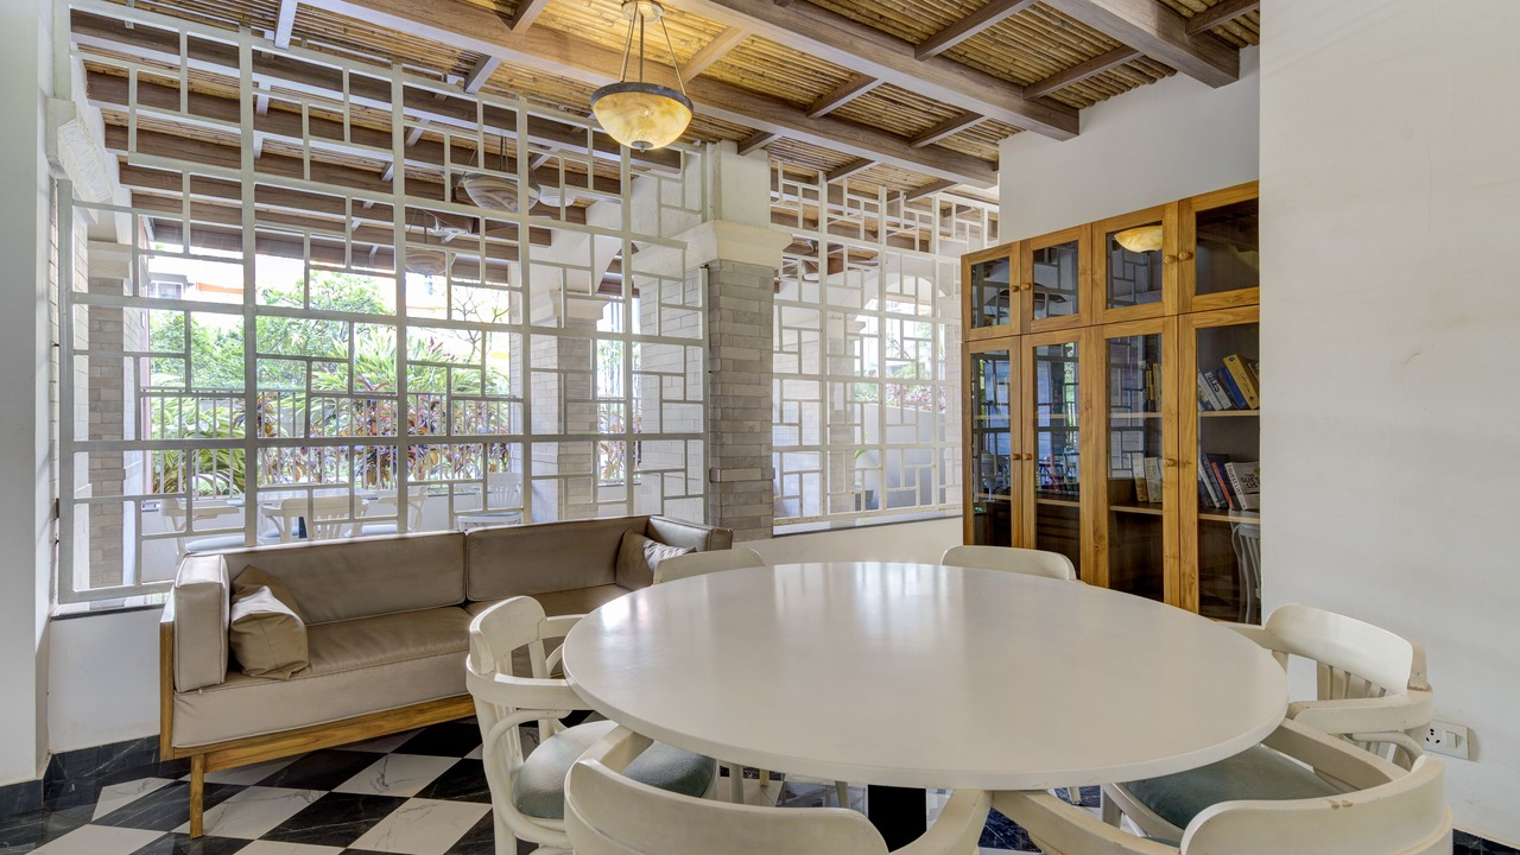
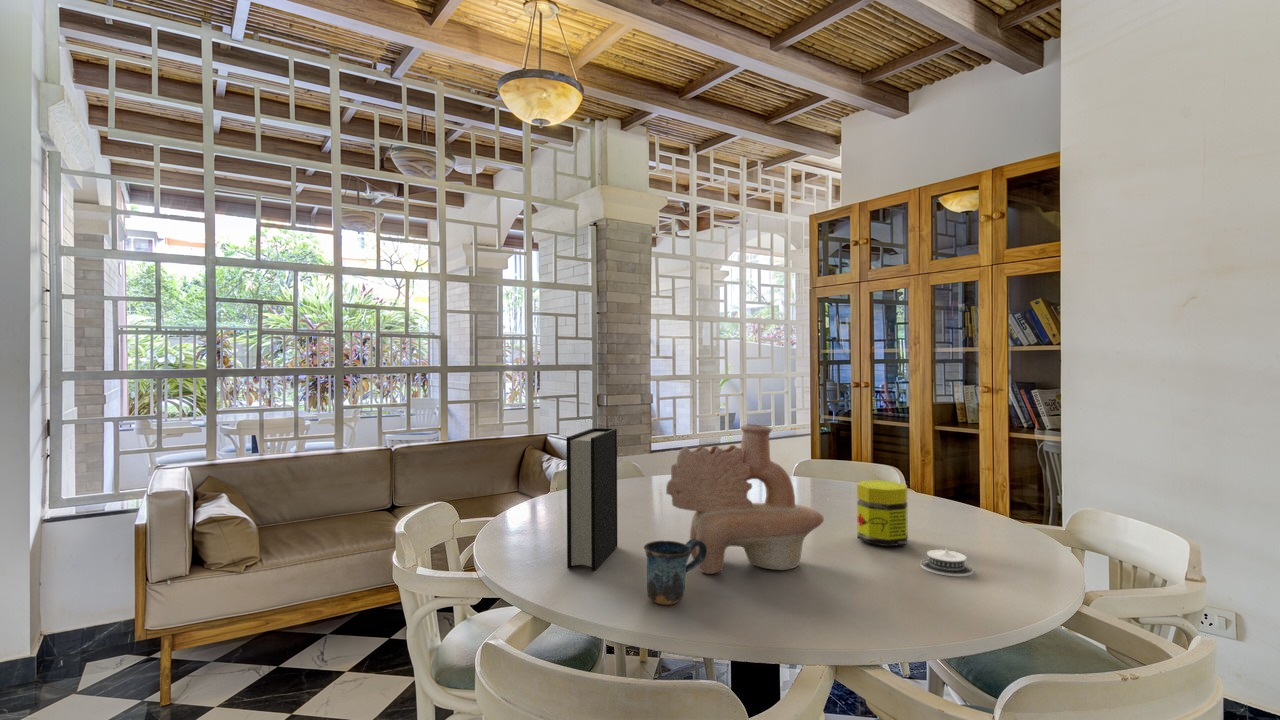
+ architectural model [919,545,975,577]
+ mug [643,539,707,606]
+ jar [856,479,909,547]
+ decorative vase [665,423,825,575]
+ book [565,427,618,572]
